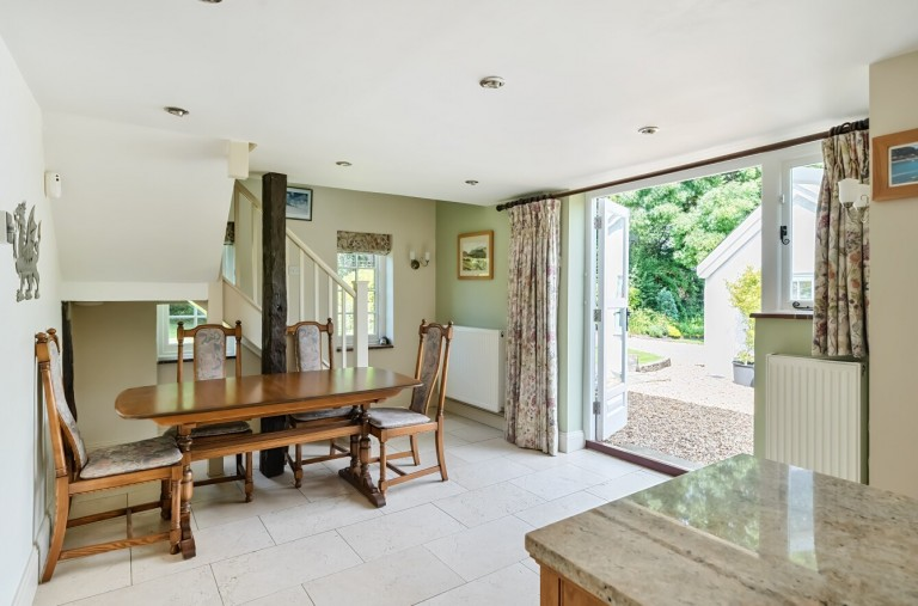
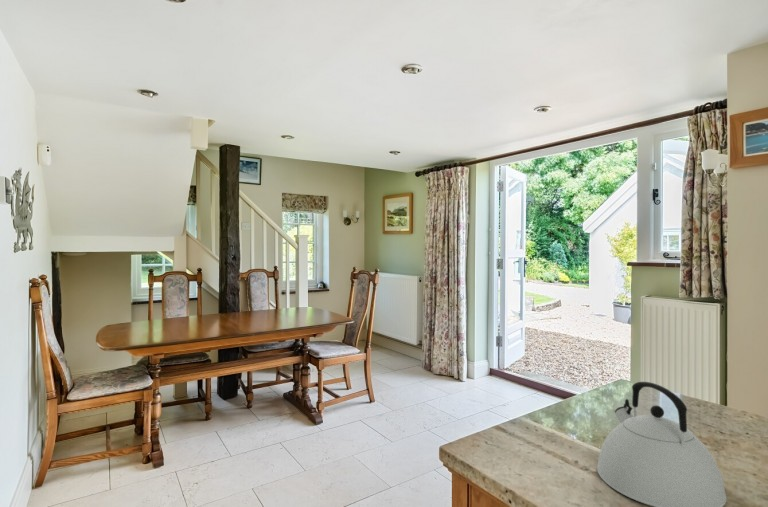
+ kettle [596,381,727,507]
